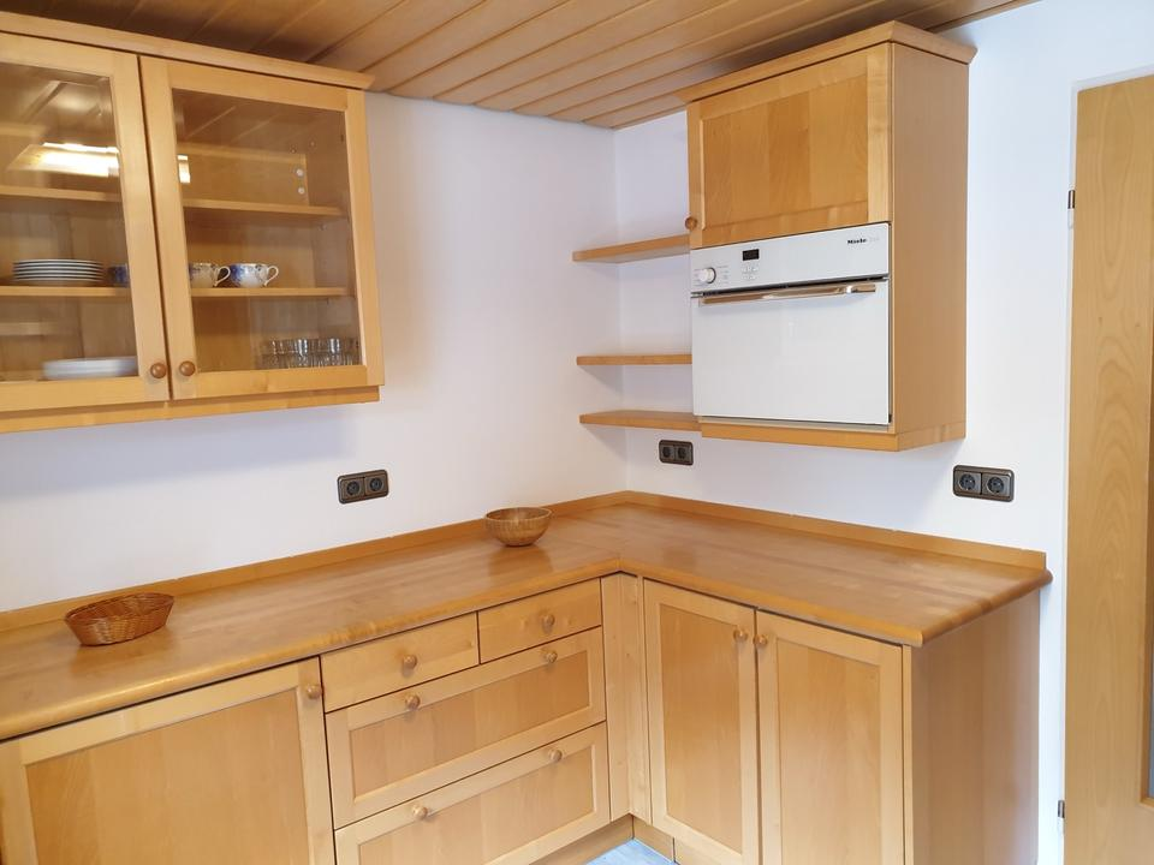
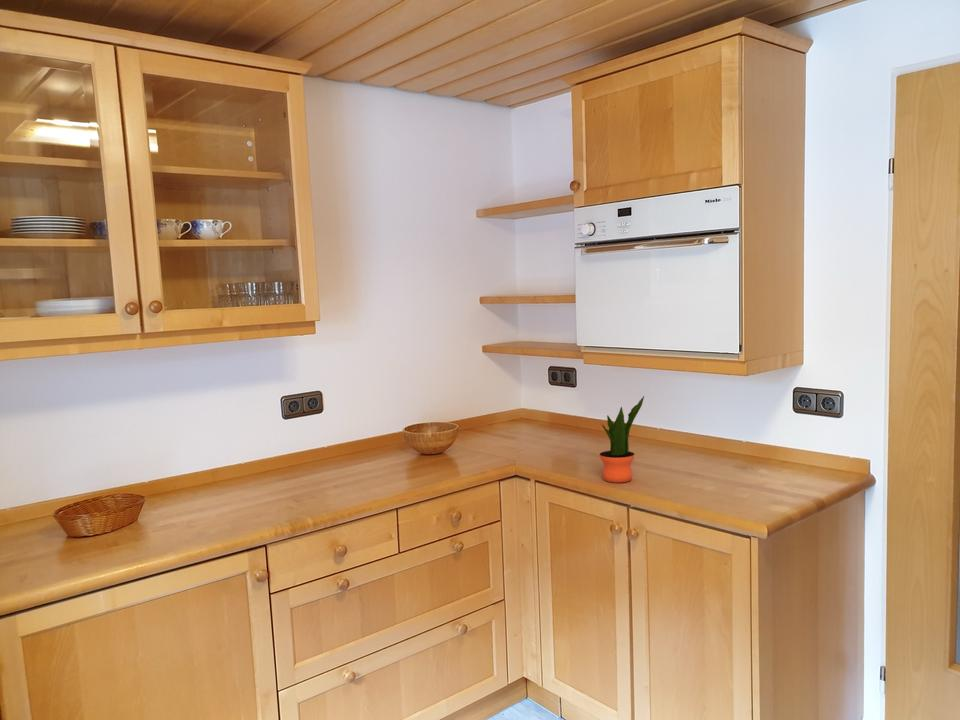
+ potted plant [599,395,645,484]
